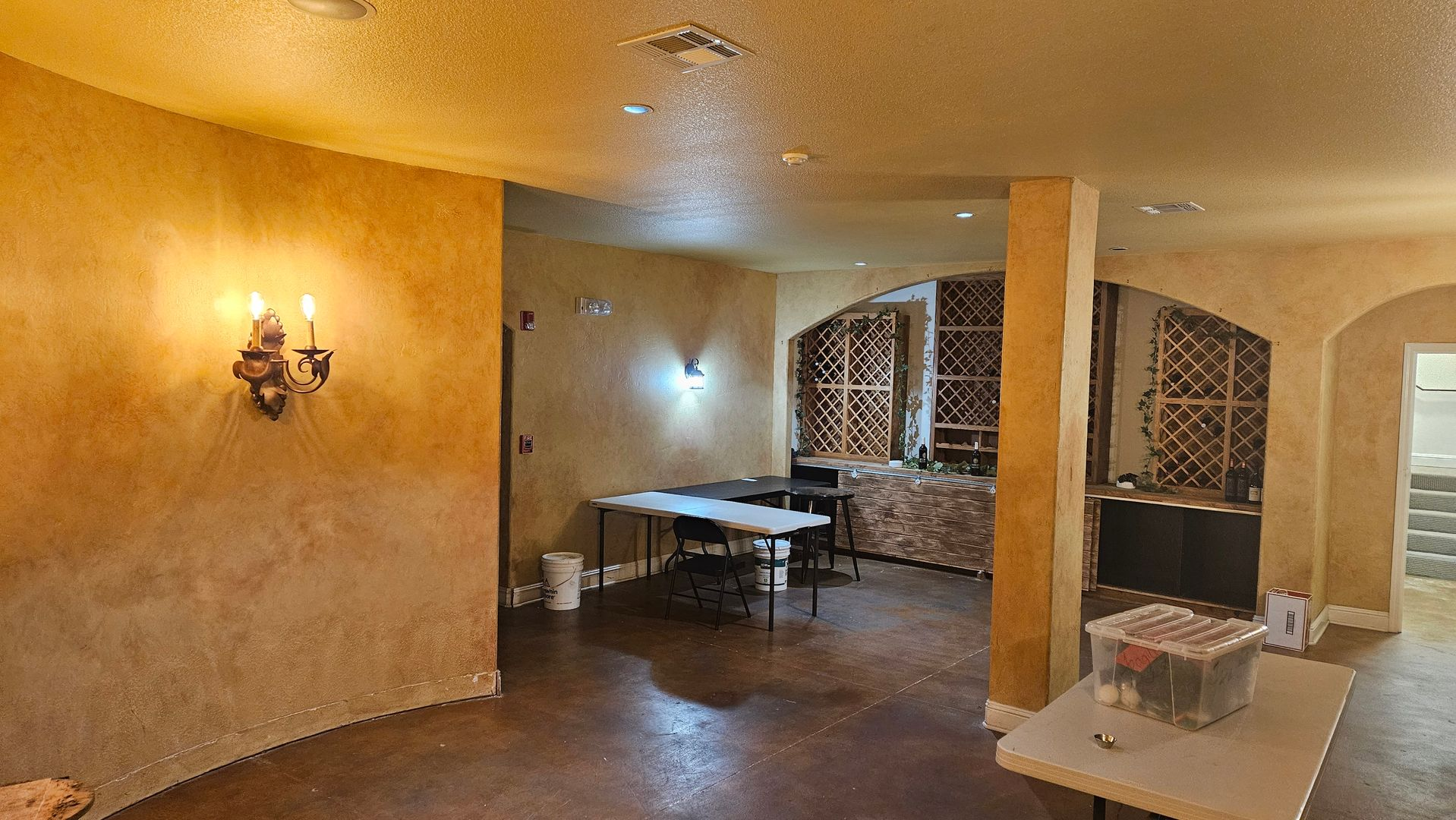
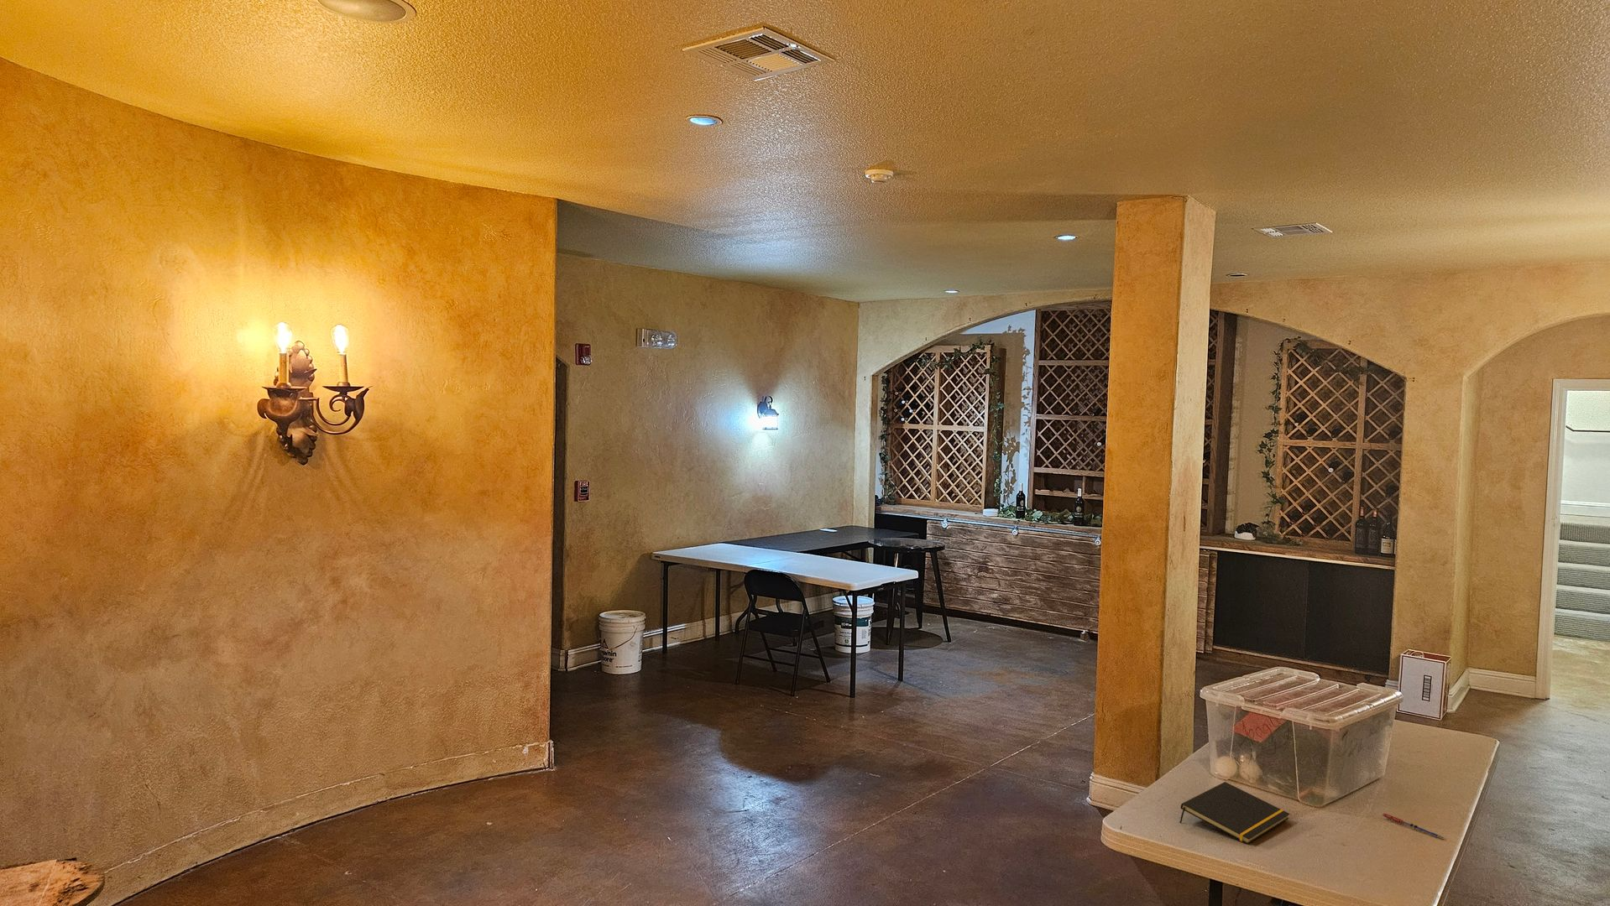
+ notepad [1179,781,1290,845]
+ pen [1382,813,1444,839]
